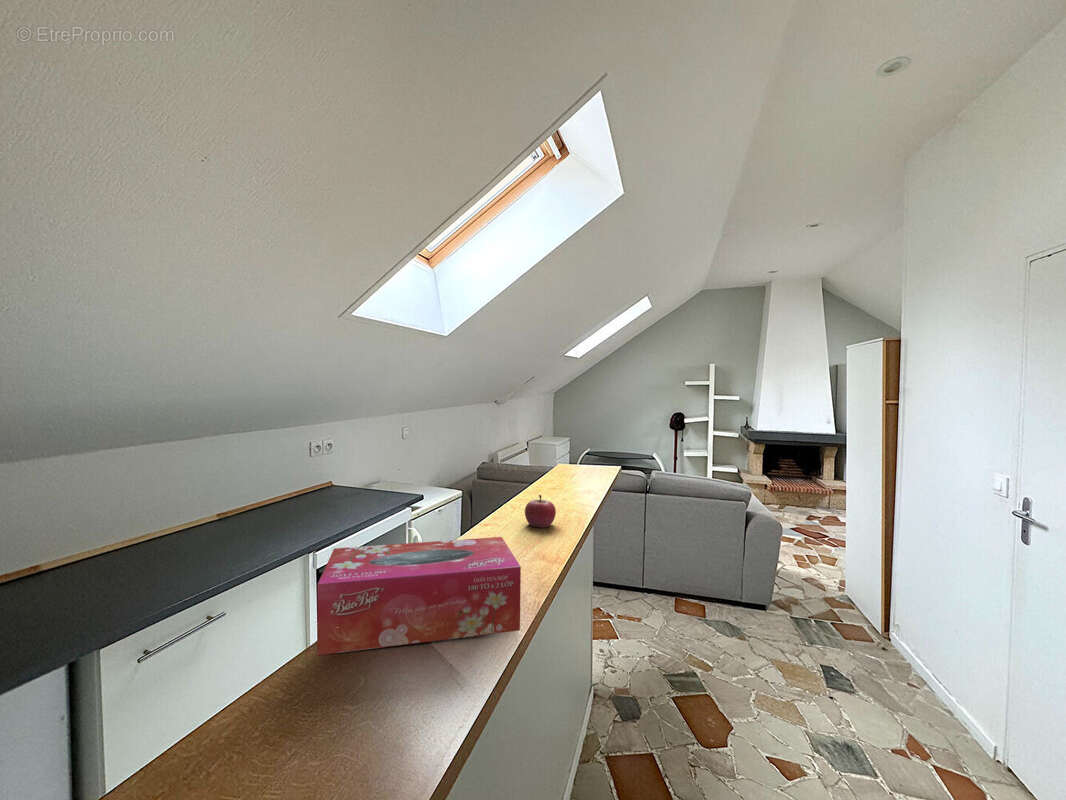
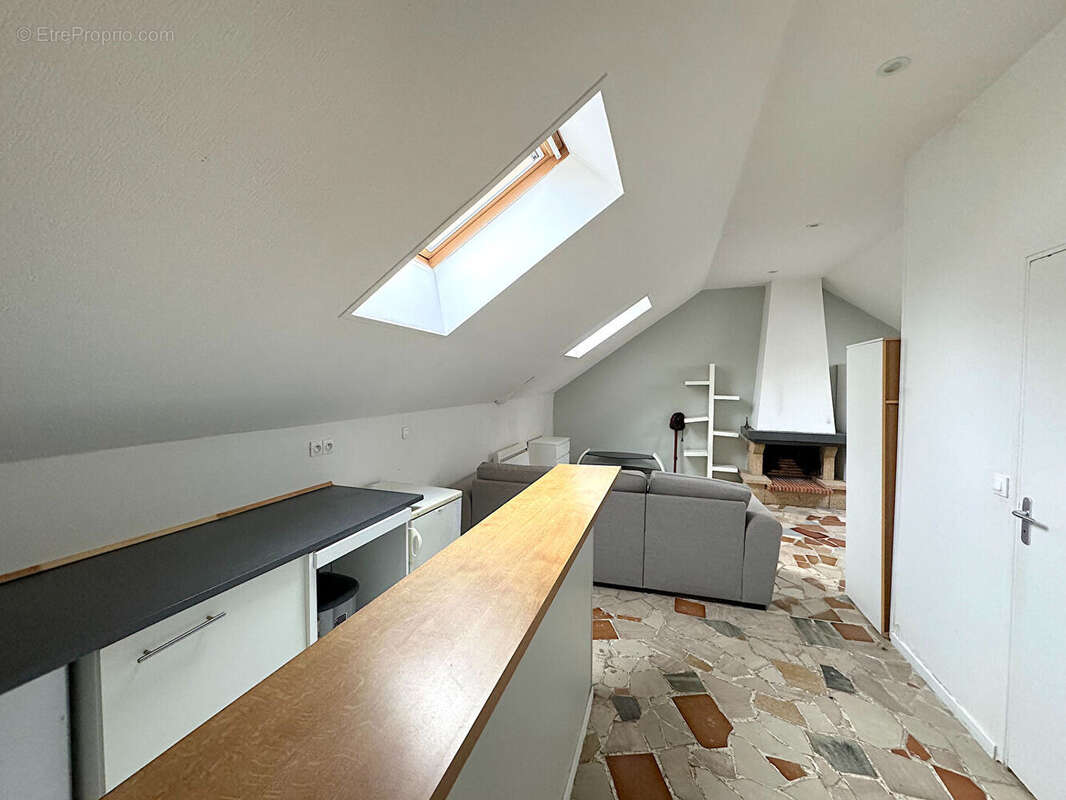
- fruit [524,494,557,529]
- tissue box [316,536,522,656]
